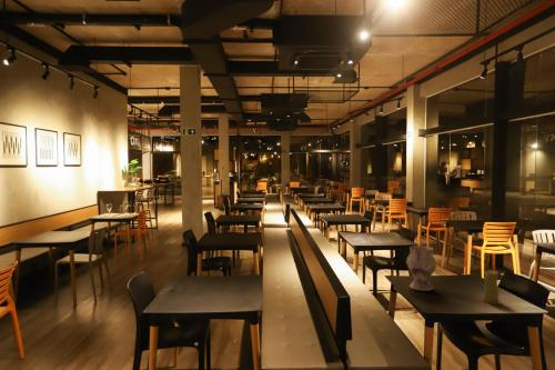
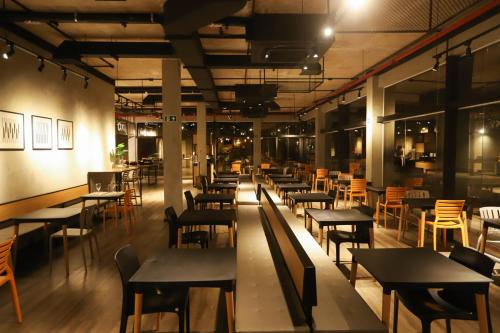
- vase [405,244,437,292]
- candle [481,270,503,306]
